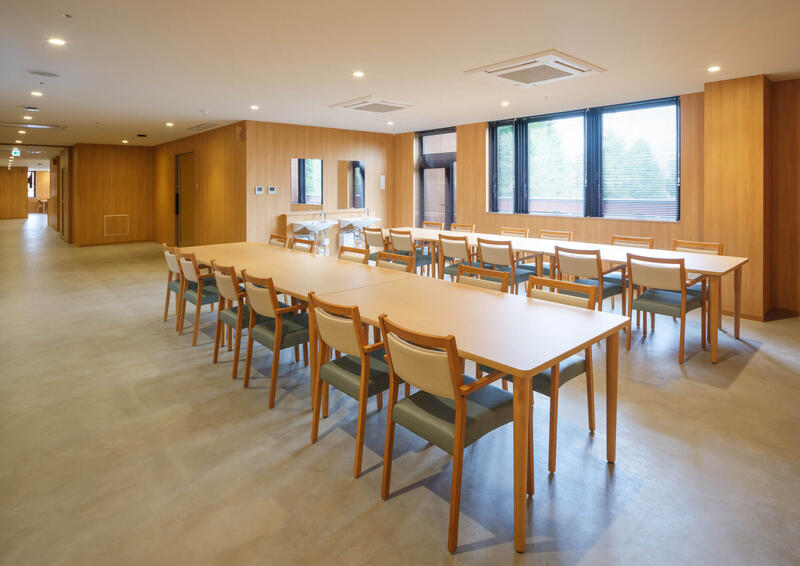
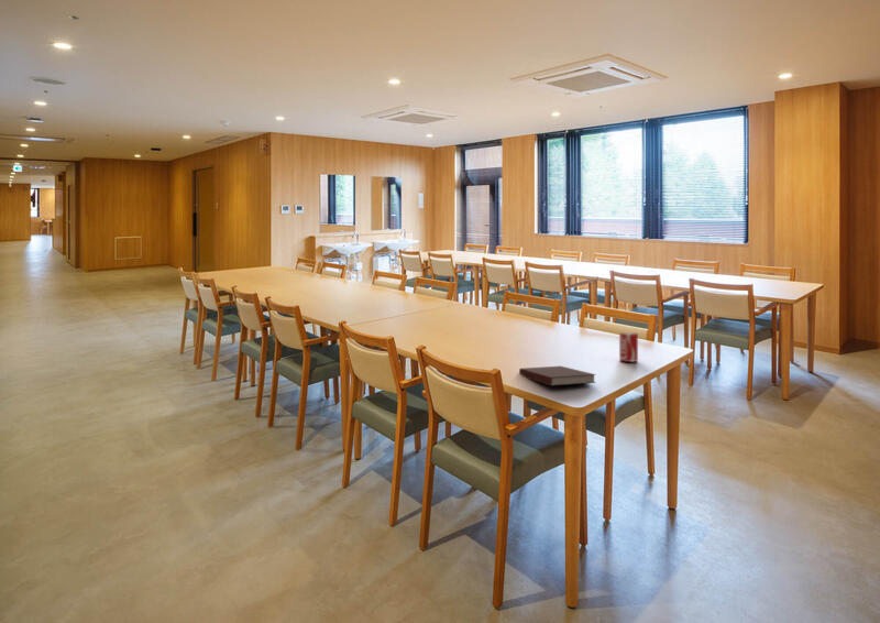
+ notebook [518,365,597,387]
+ beverage can [618,331,639,363]
